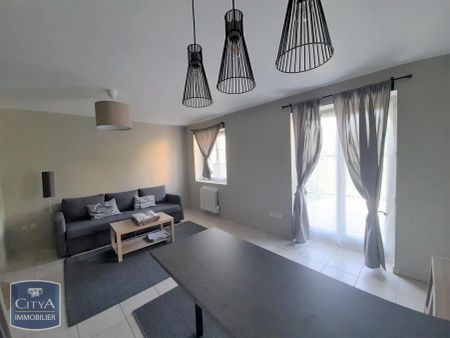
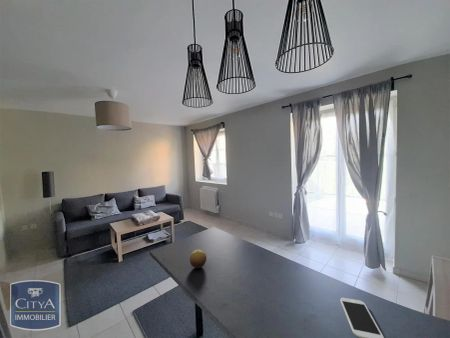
+ fruit [189,249,207,269]
+ smartphone [339,297,385,338]
